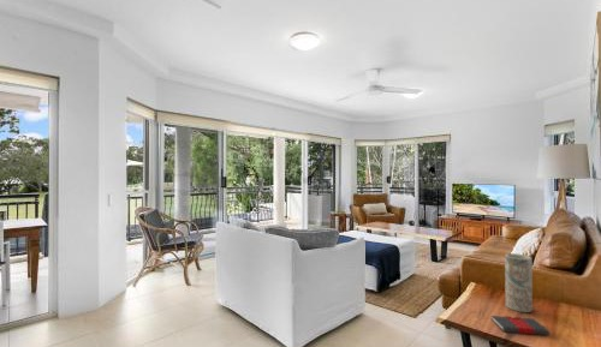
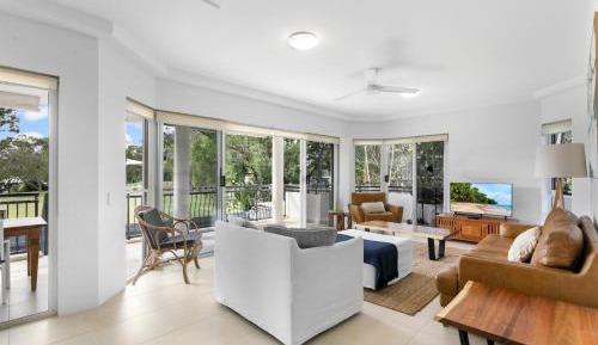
- vase [504,252,534,313]
- book [490,315,551,336]
